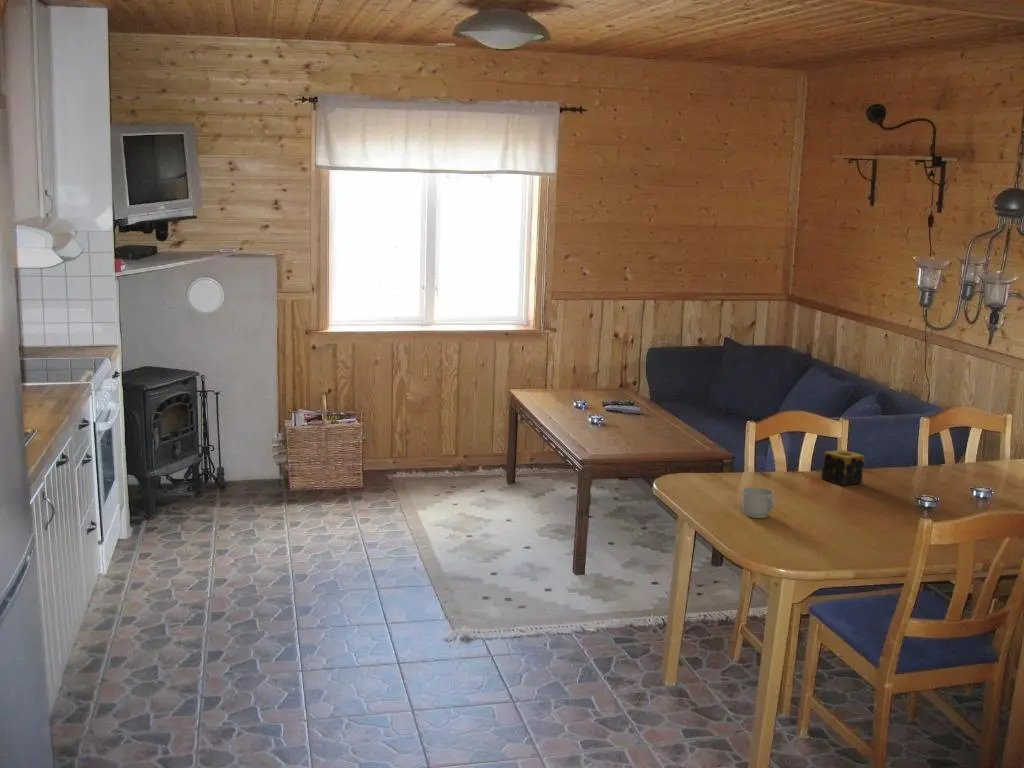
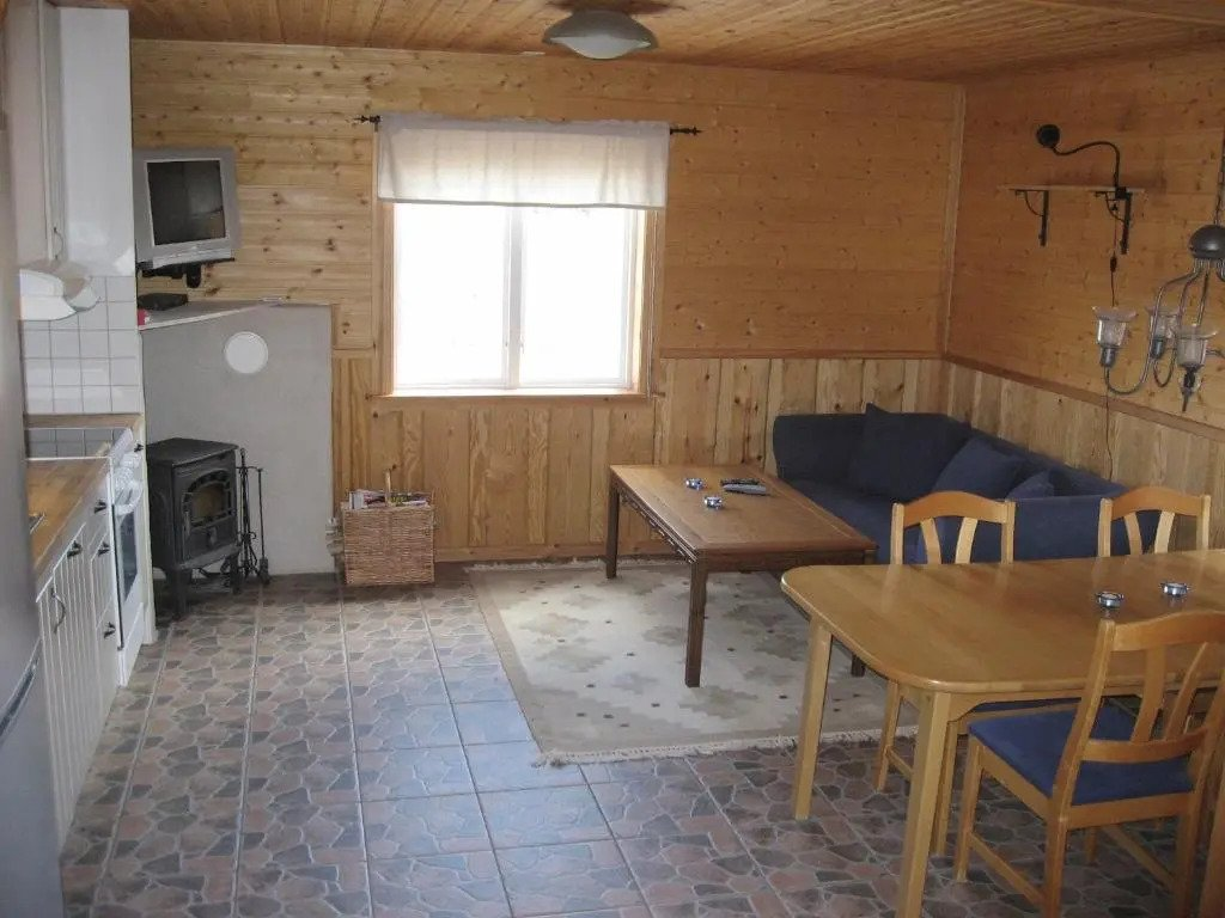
- candle [820,449,865,486]
- mug [741,486,777,519]
